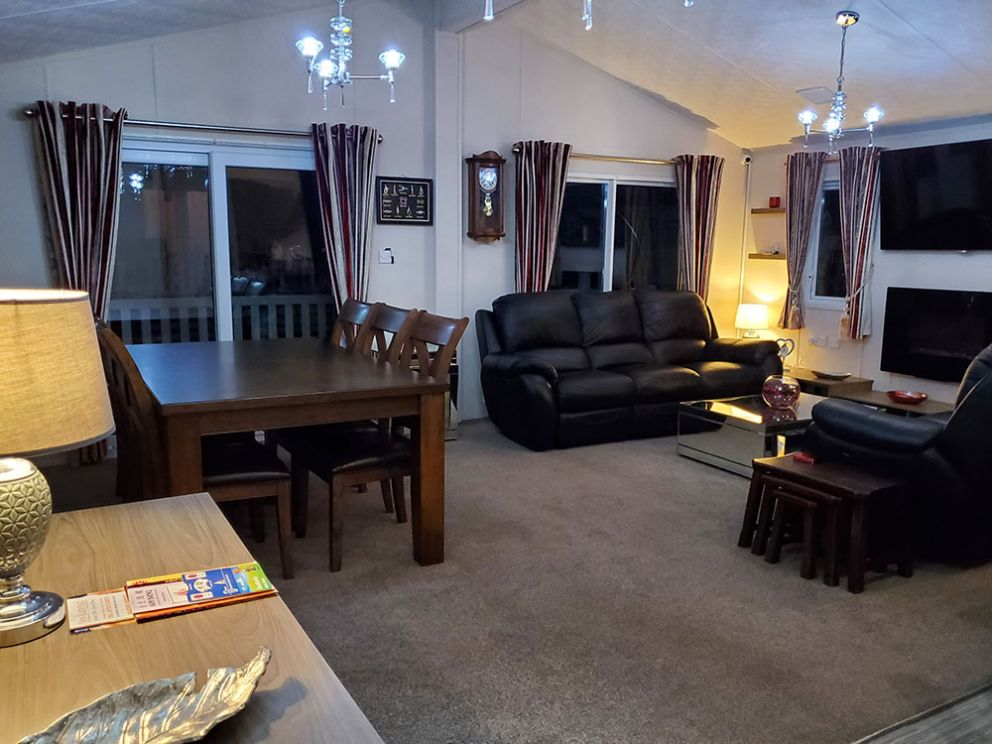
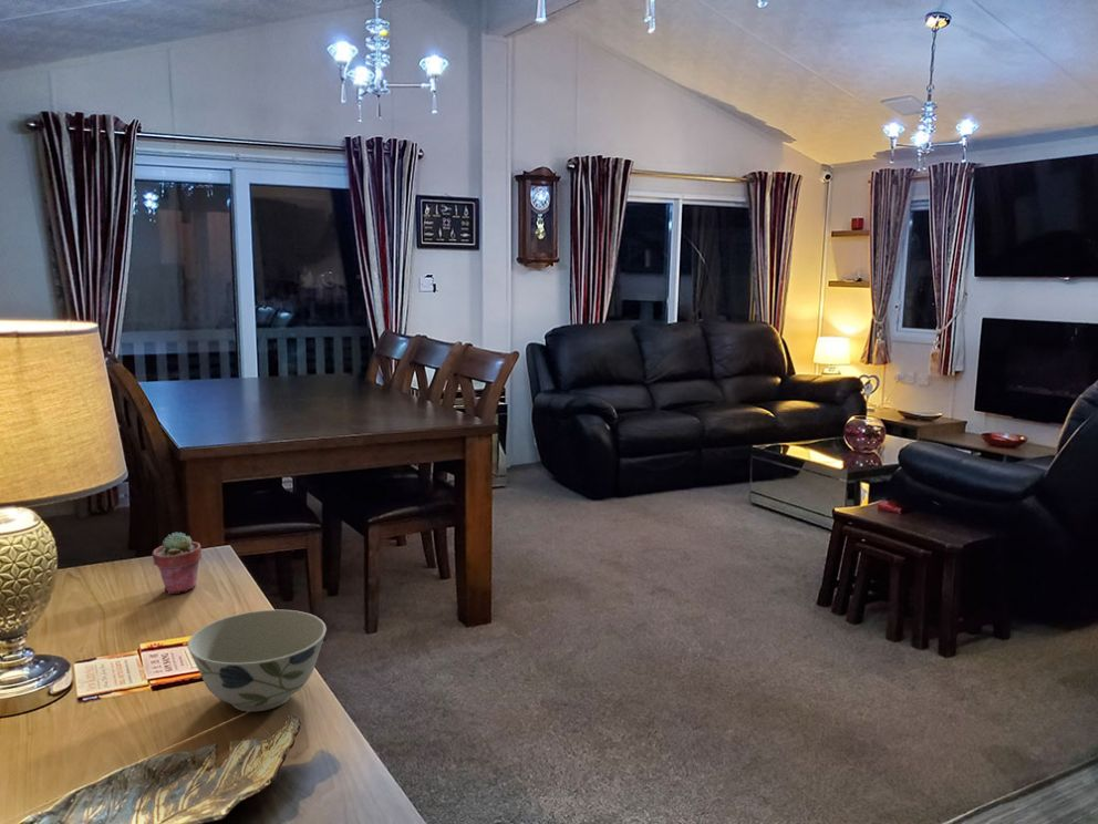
+ potted succulent [152,531,203,595]
+ bowl [187,609,328,712]
